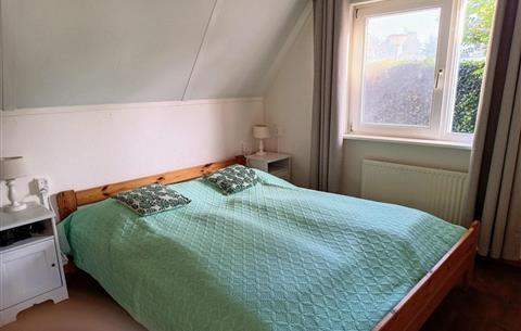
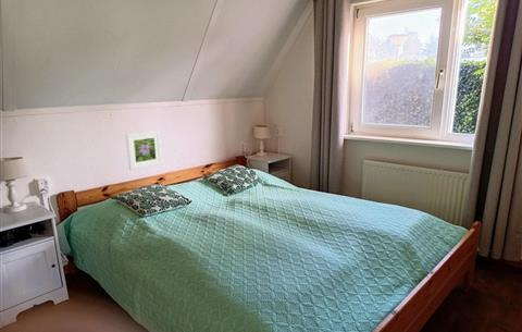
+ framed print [125,130,163,171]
